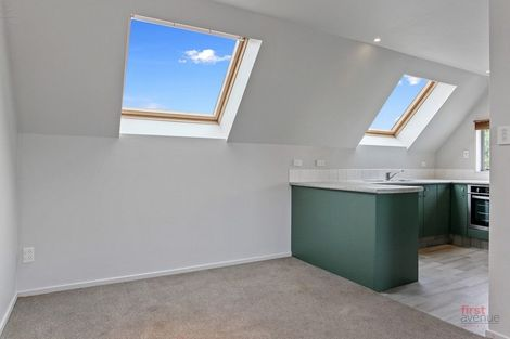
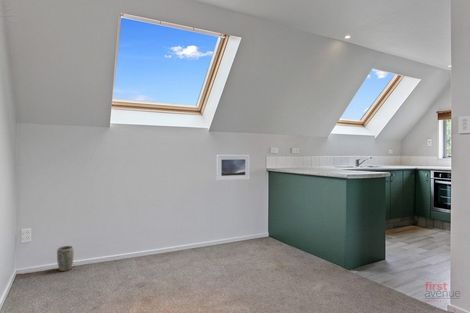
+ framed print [216,154,250,182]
+ plant pot [56,245,75,272]
